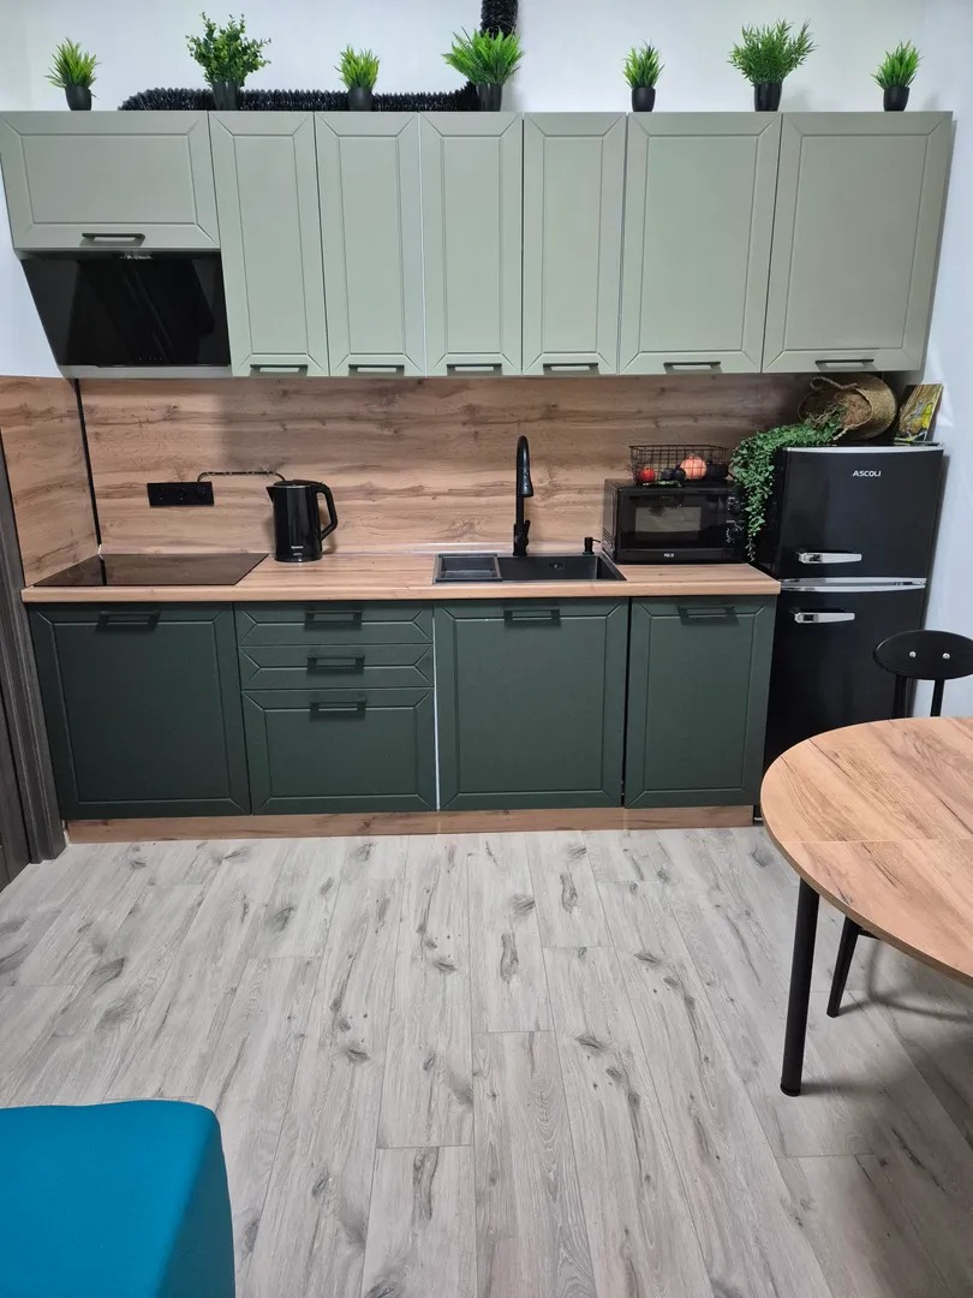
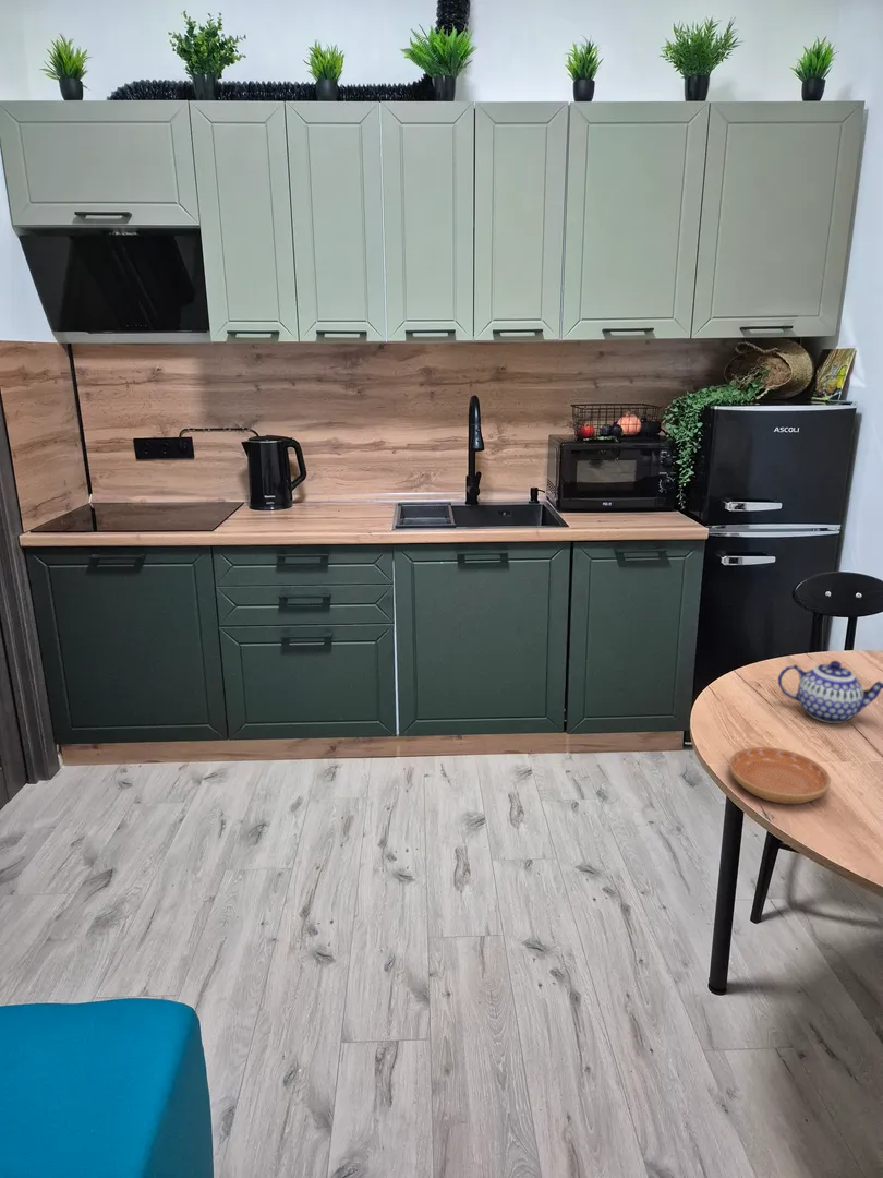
+ saucer [728,746,832,805]
+ teapot [777,660,883,724]
